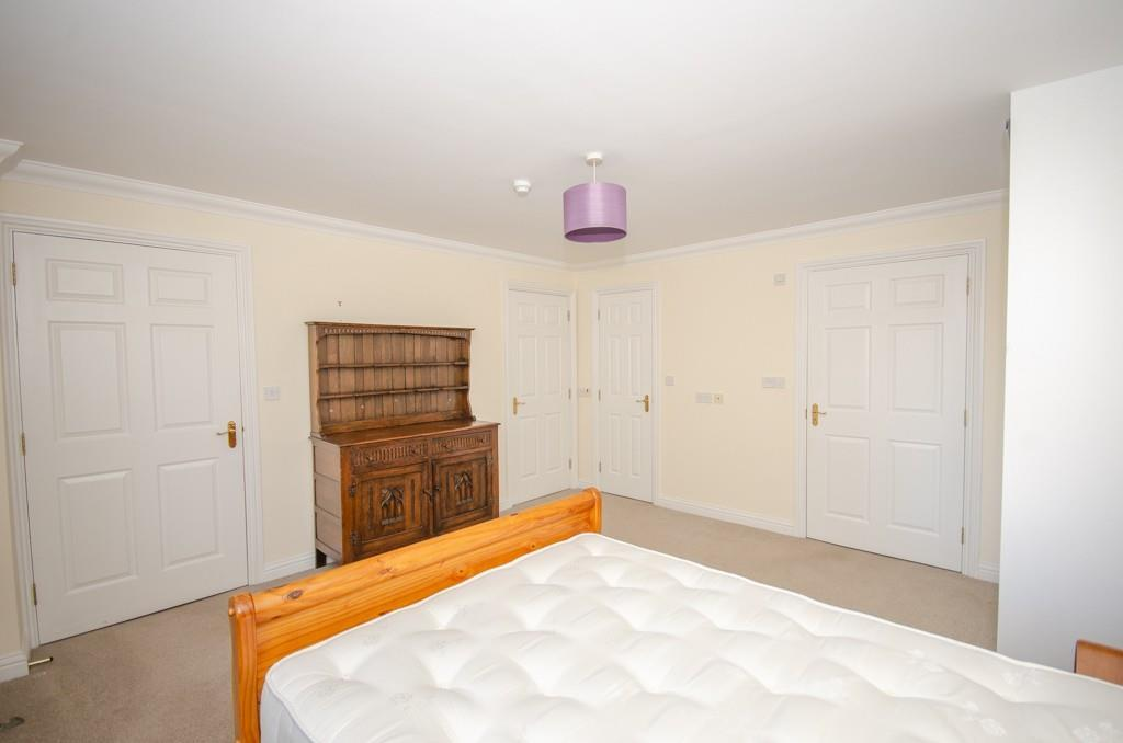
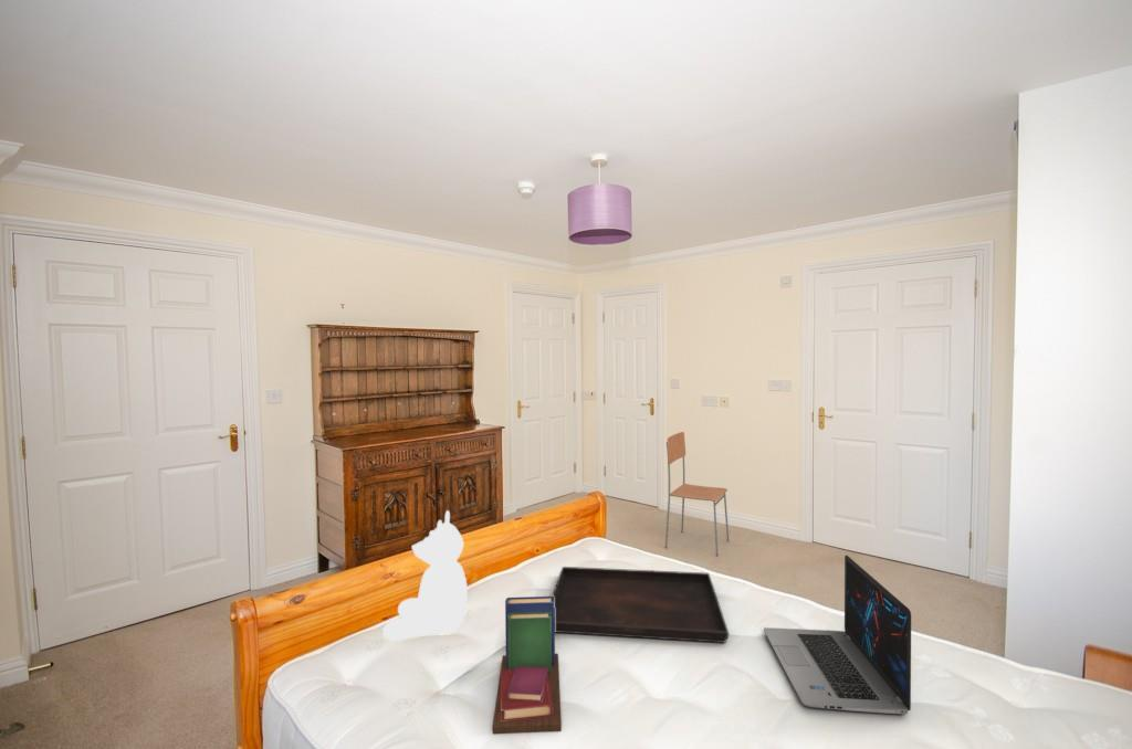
+ book [492,595,563,735]
+ laptop [763,555,912,715]
+ teddy bear [381,509,469,642]
+ serving tray [551,566,730,644]
+ chair [664,431,730,557]
